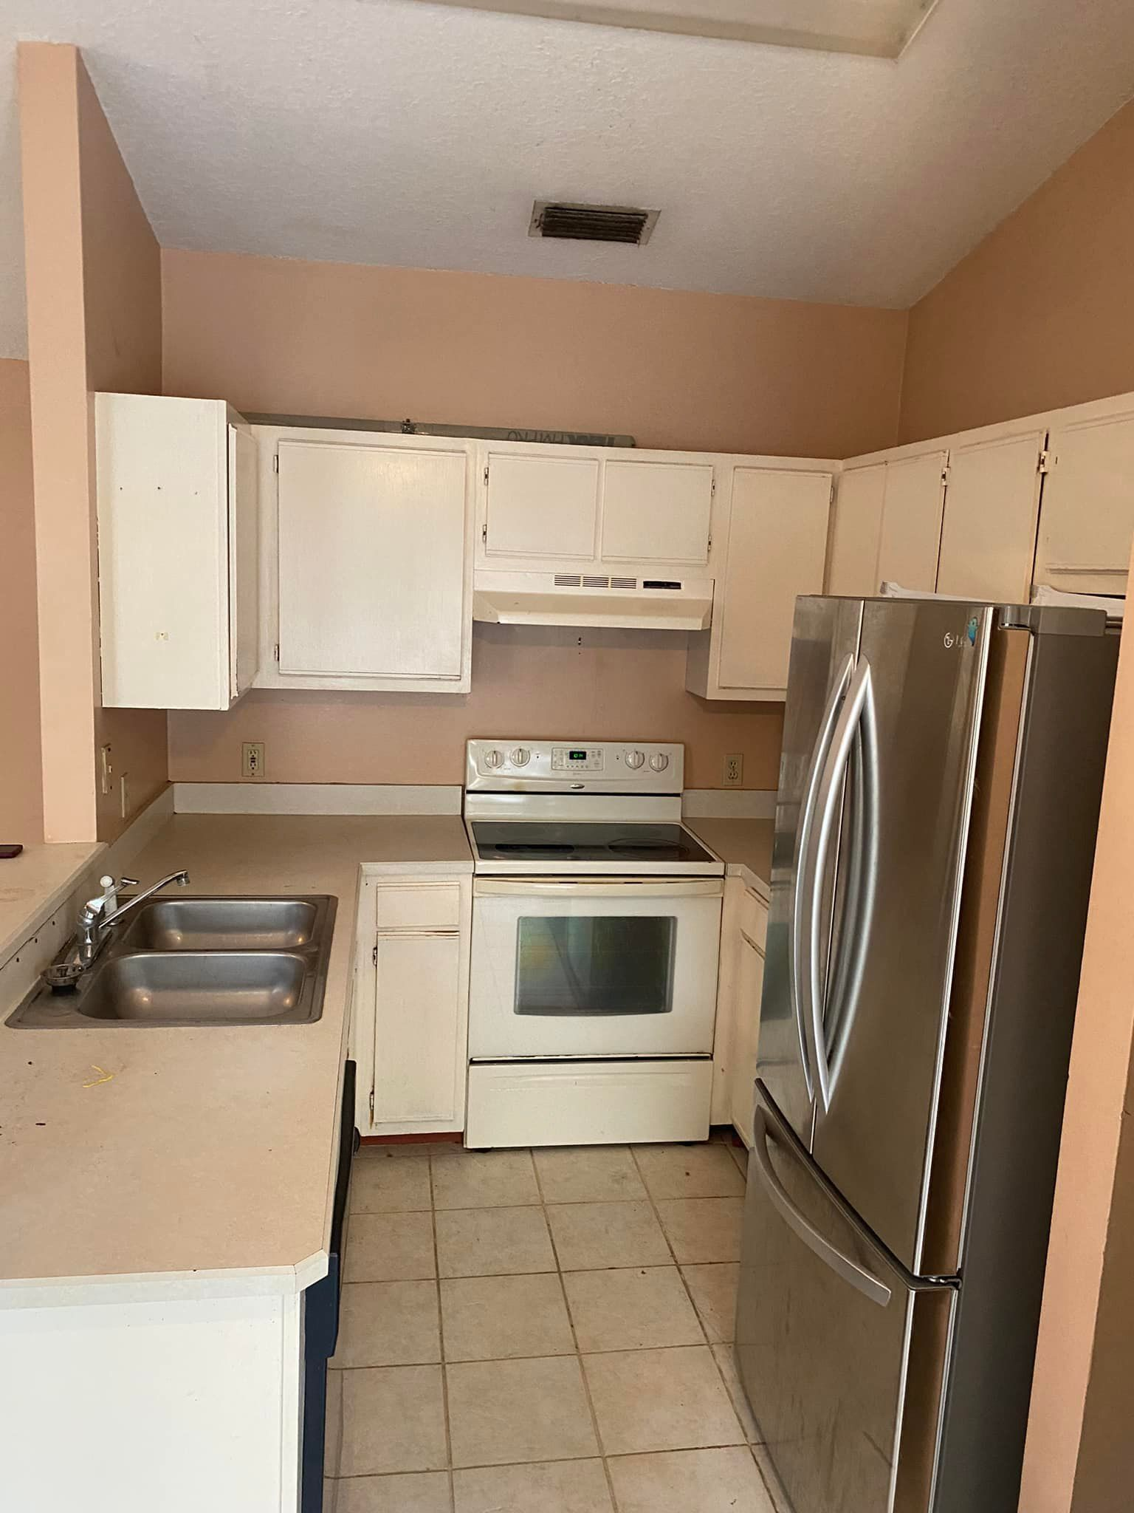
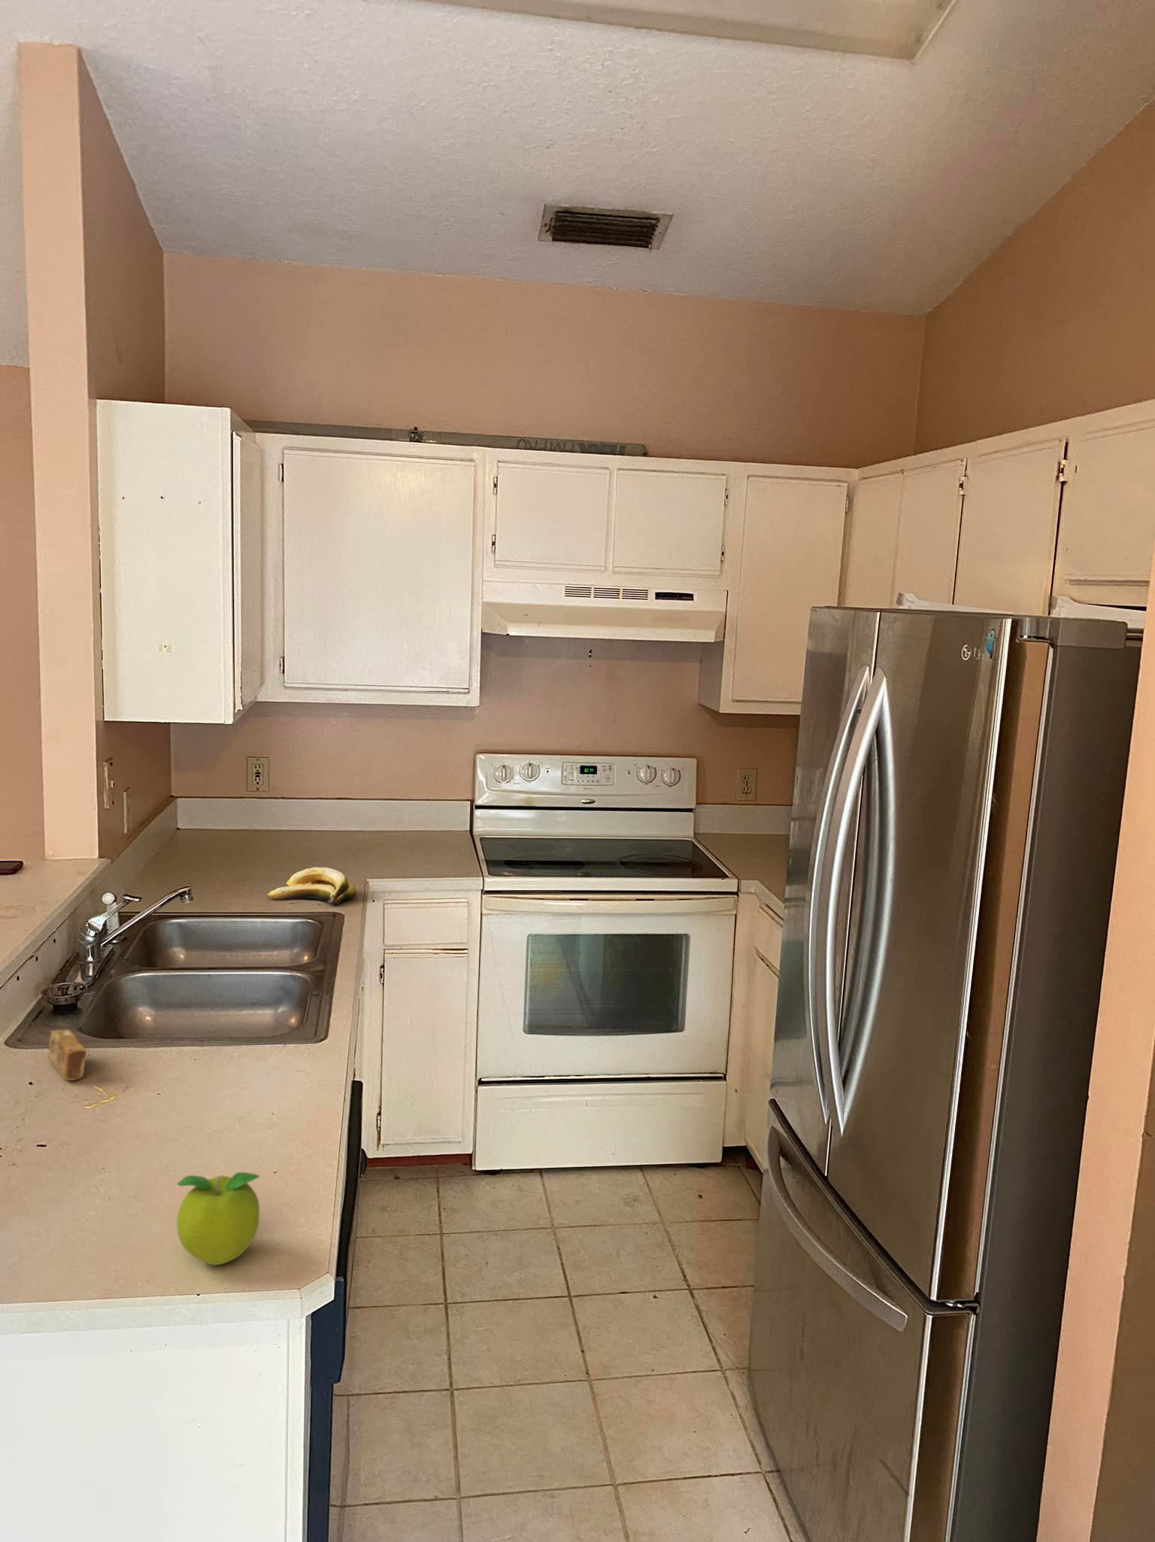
+ fruit [176,1172,260,1265]
+ soap bar [47,1028,87,1081]
+ banana [267,867,357,906]
